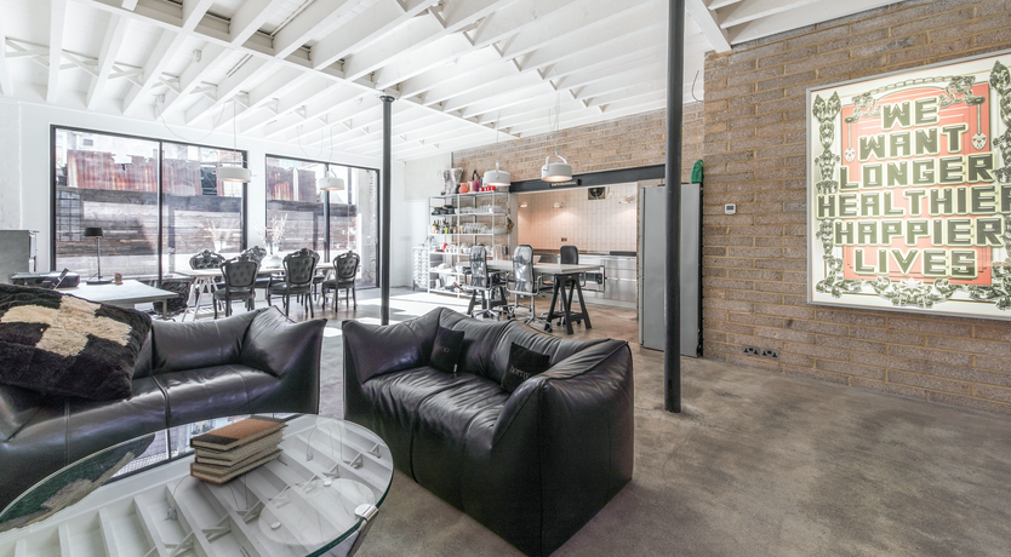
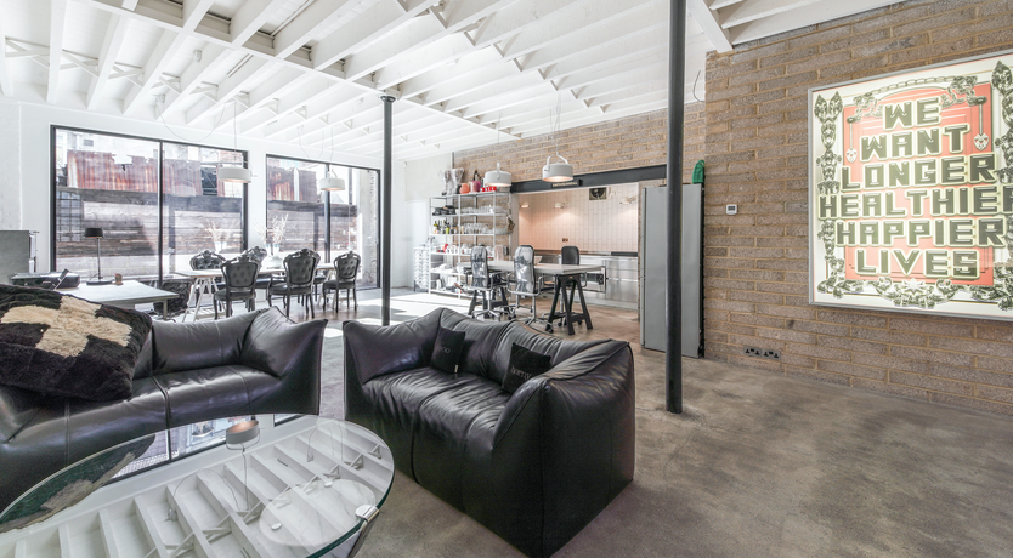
- book stack [188,414,290,486]
